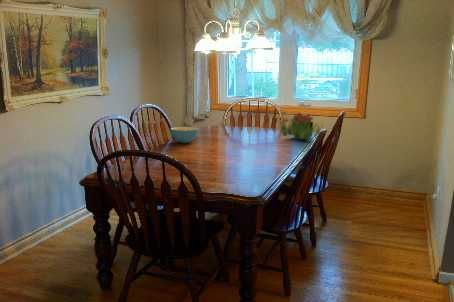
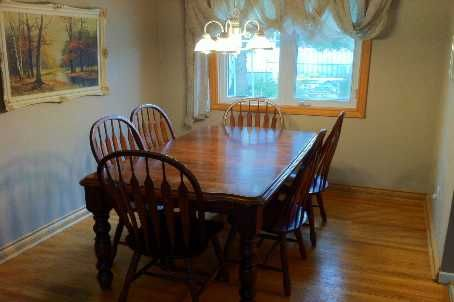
- flower arrangement [278,112,324,140]
- cereal bowl [169,126,200,144]
